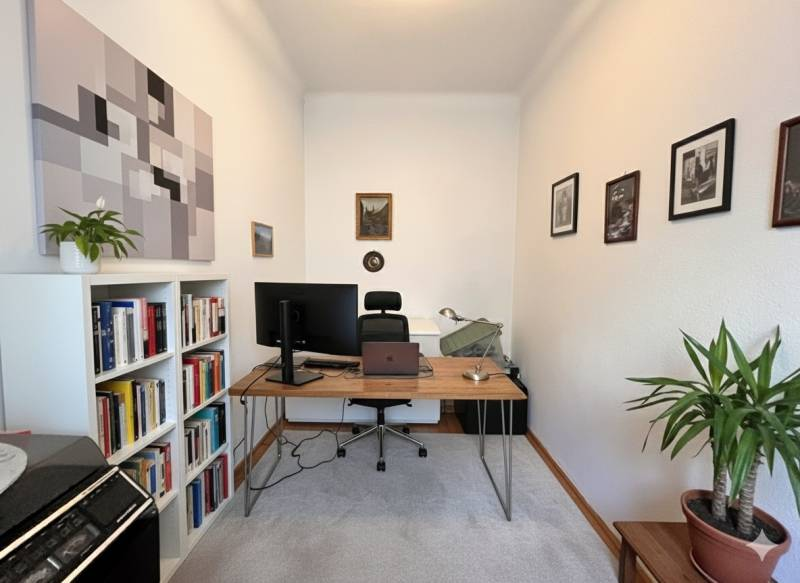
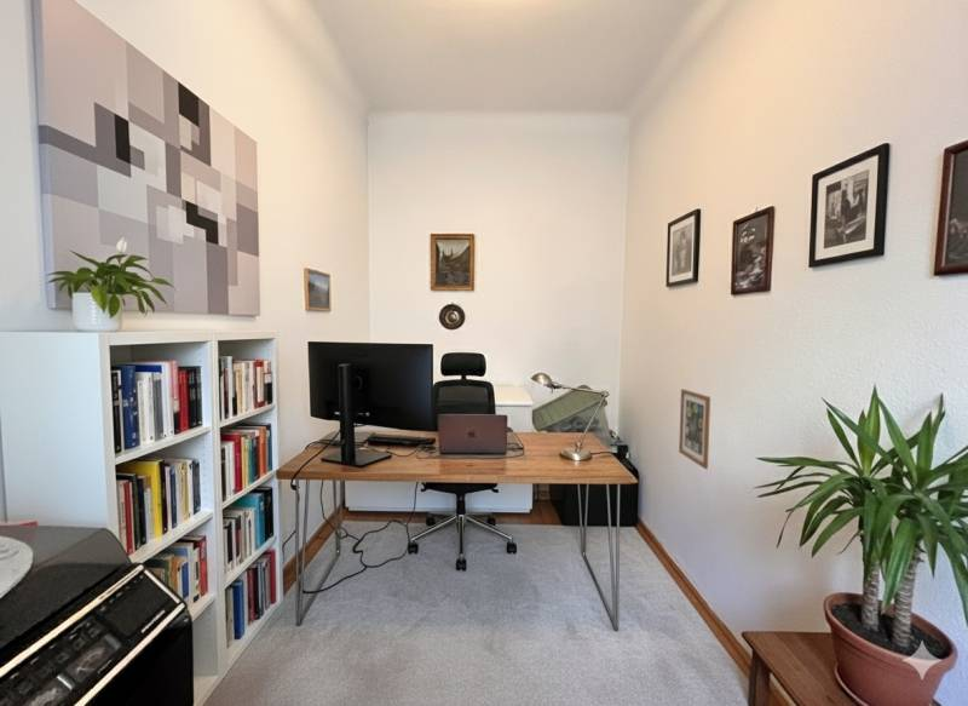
+ wall art [678,388,711,470]
